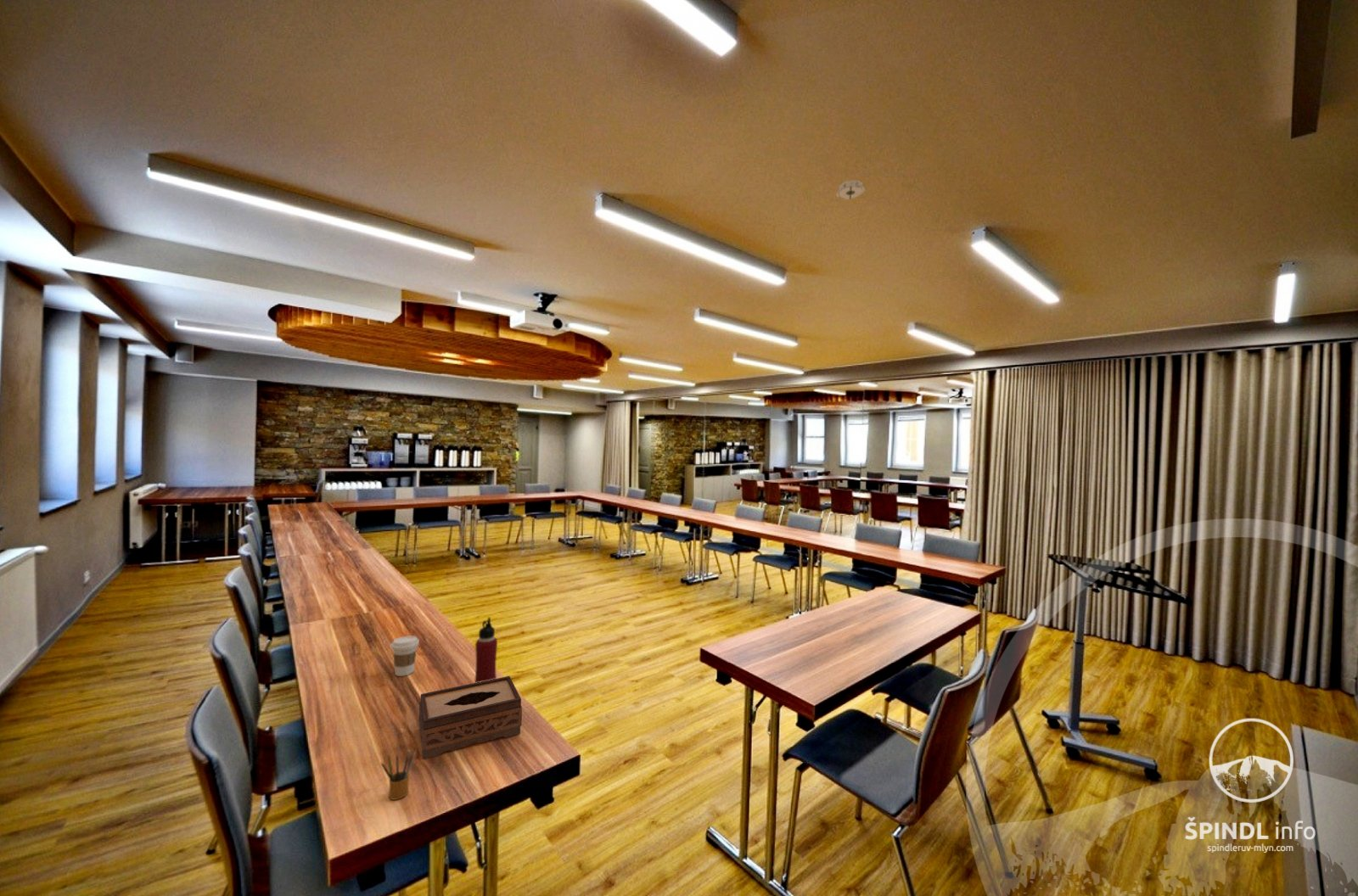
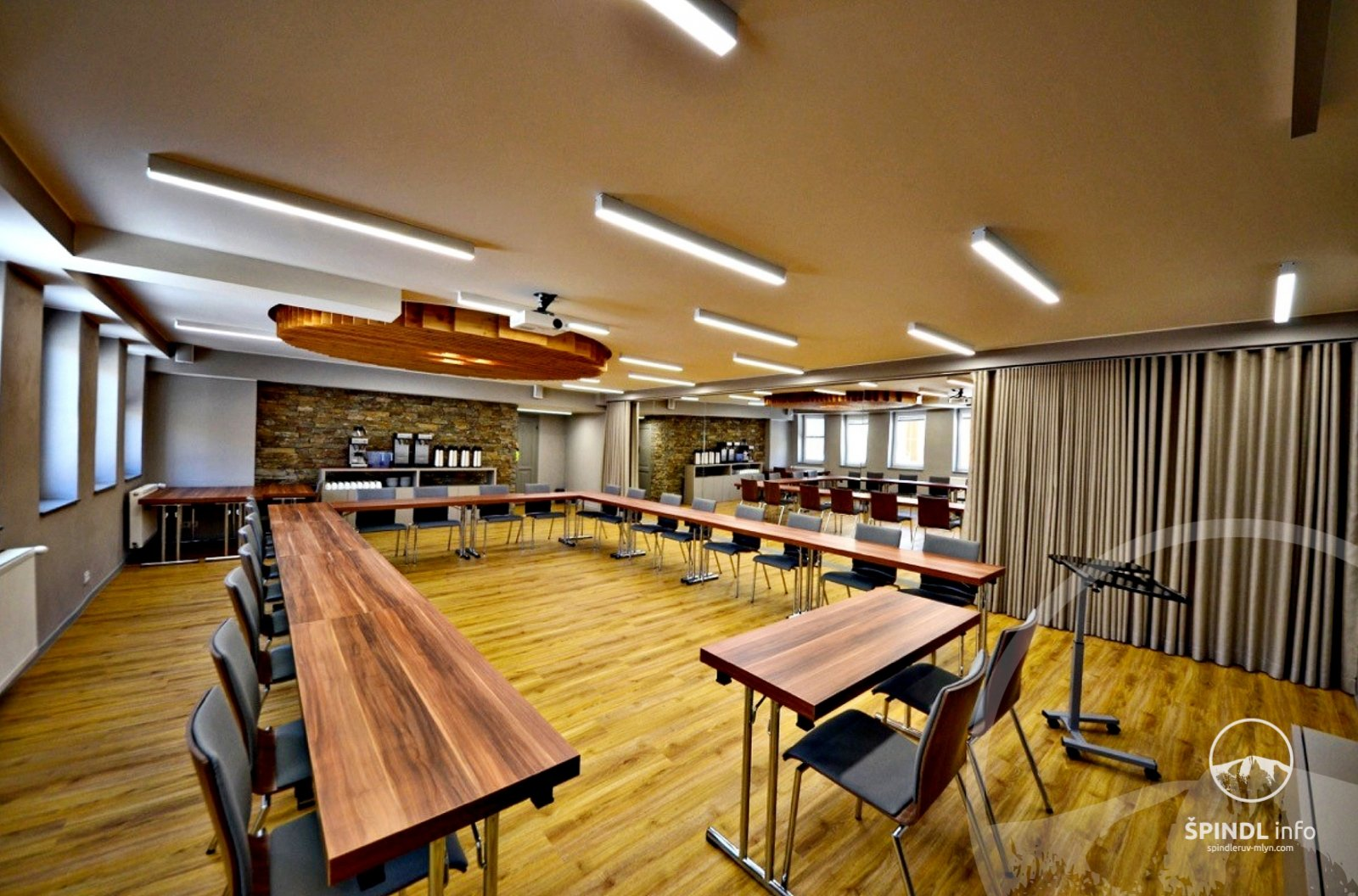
- smoke detector [834,180,866,203]
- water bottle [474,617,498,683]
- tissue box [418,675,523,760]
- coffee cup [390,636,420,677]
- pencil box [380,747,418,801]
